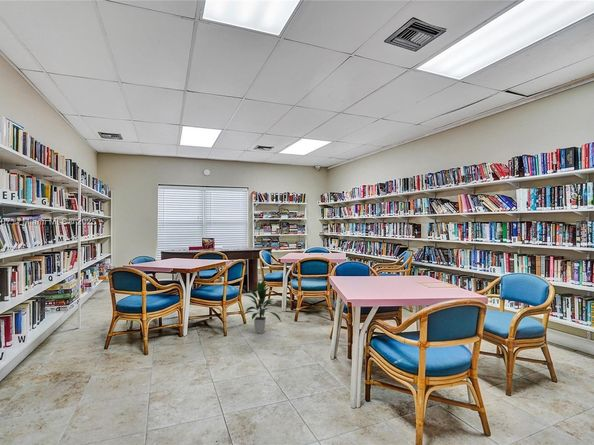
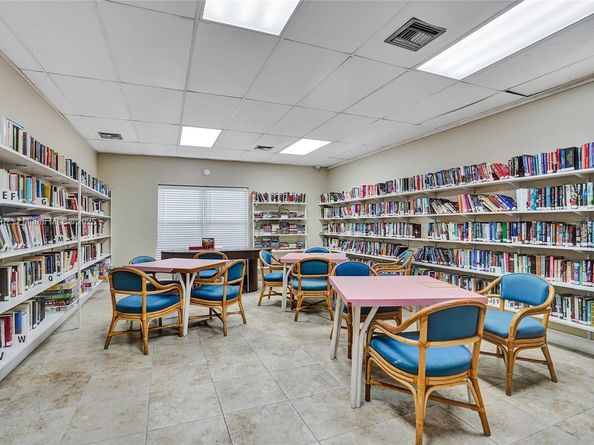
- indoor plant [242,279,282,334]
